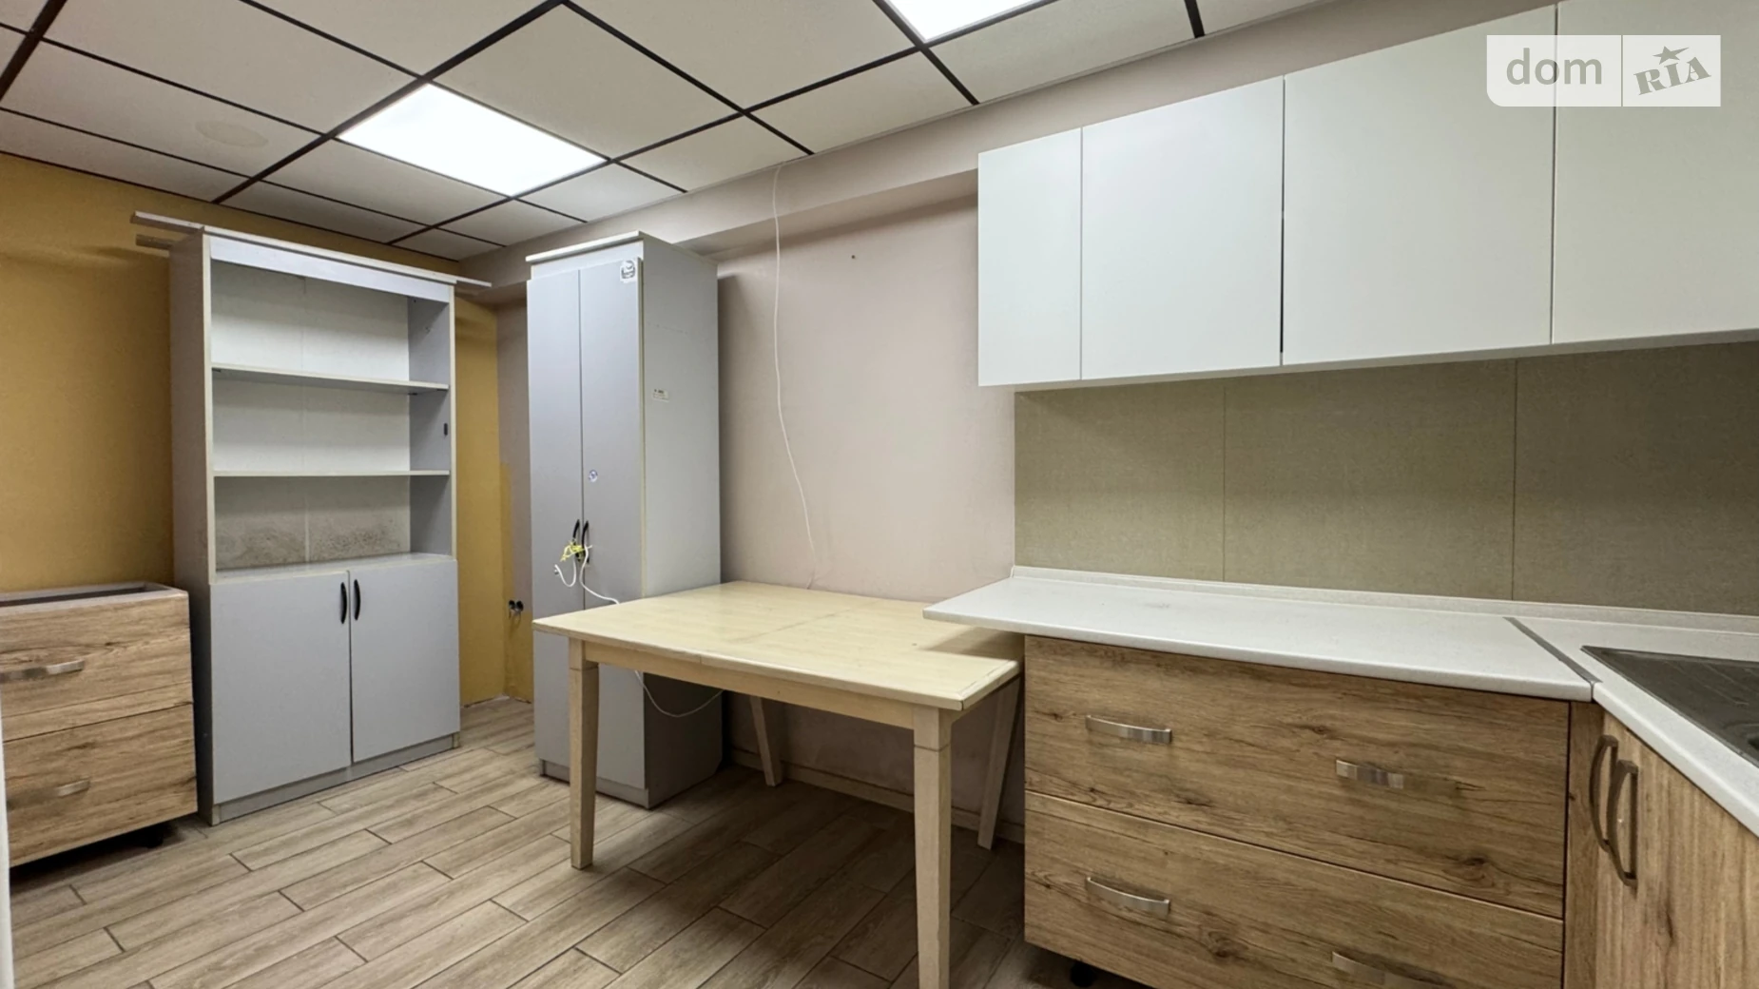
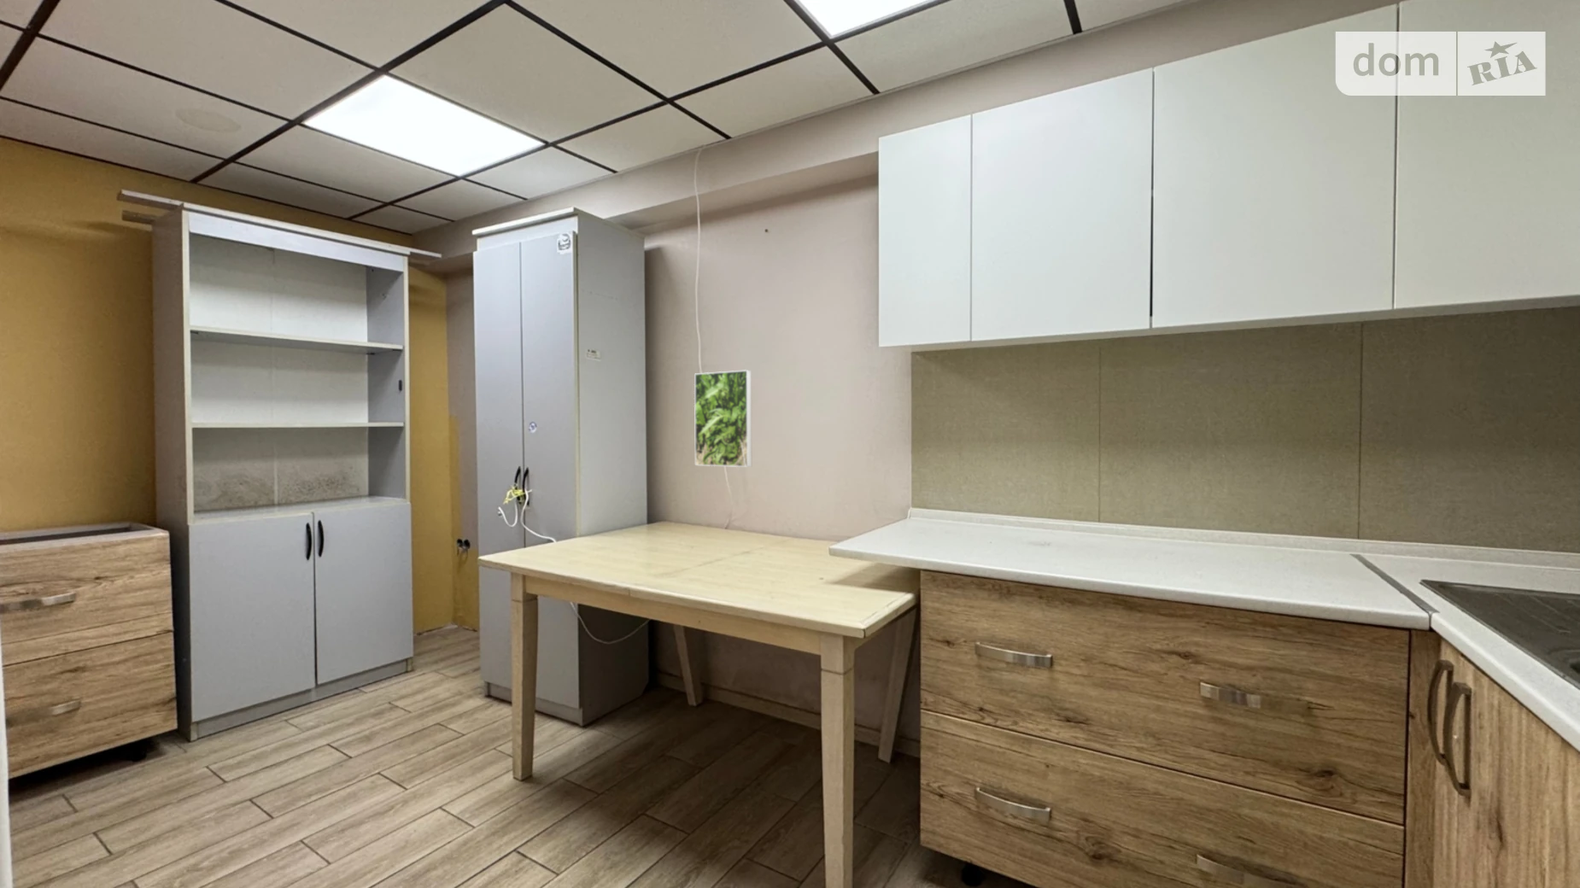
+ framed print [693,369,752,468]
